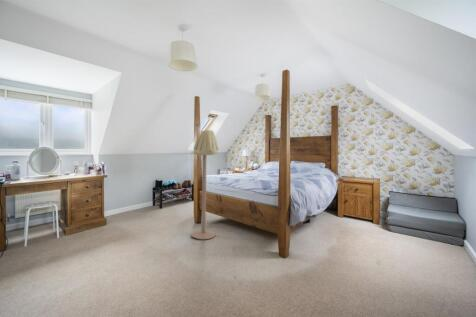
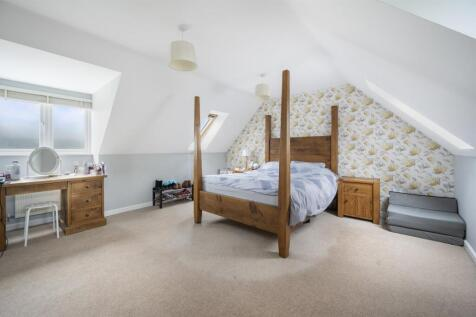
- floor lamp [190,129,219,240]
